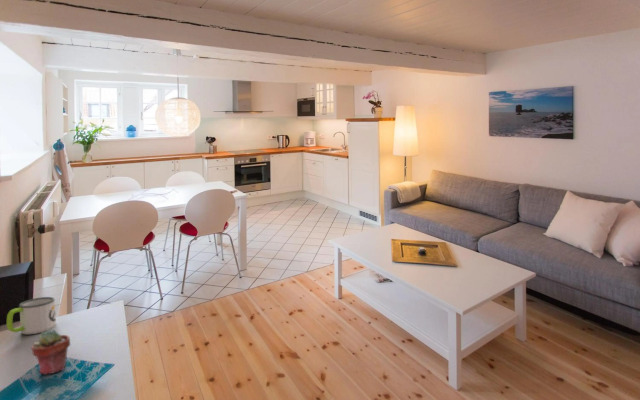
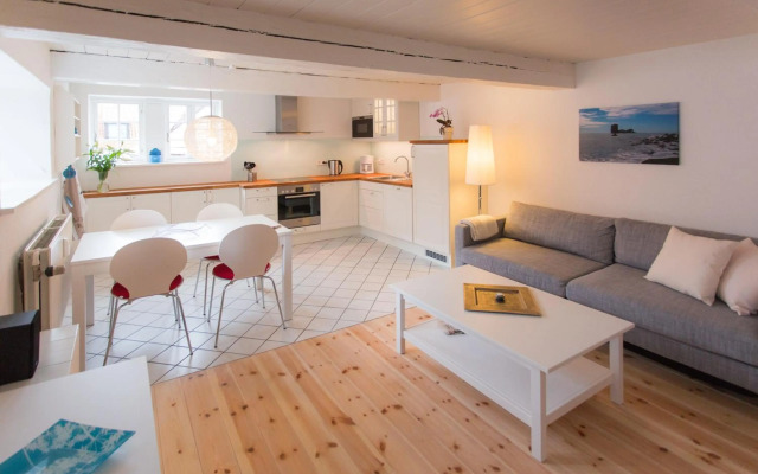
- mug [6,296,57,335]
- potted succulent [31,329,71,375]
